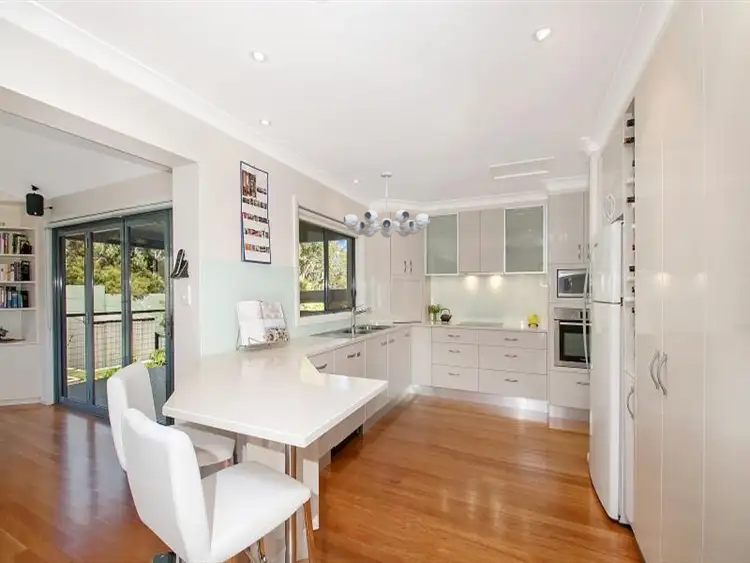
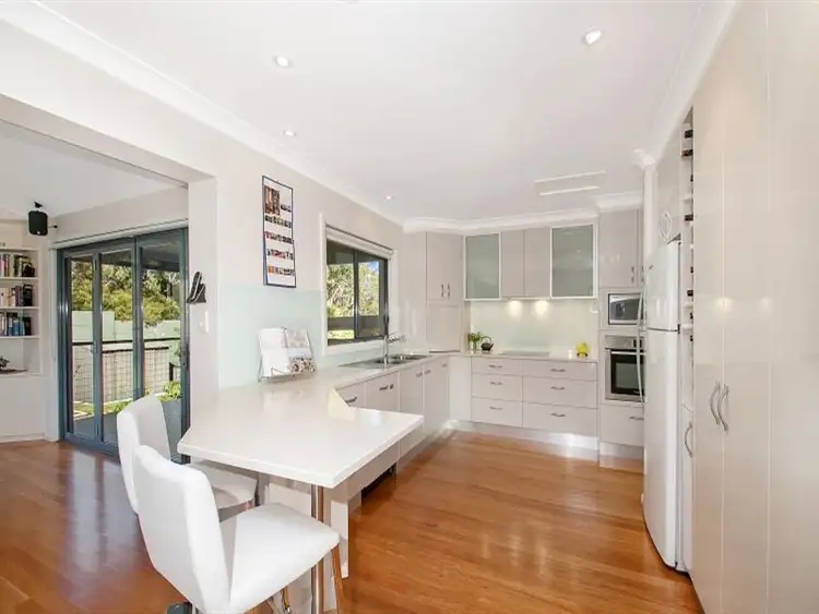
- chandelier [343,171,431,239]
